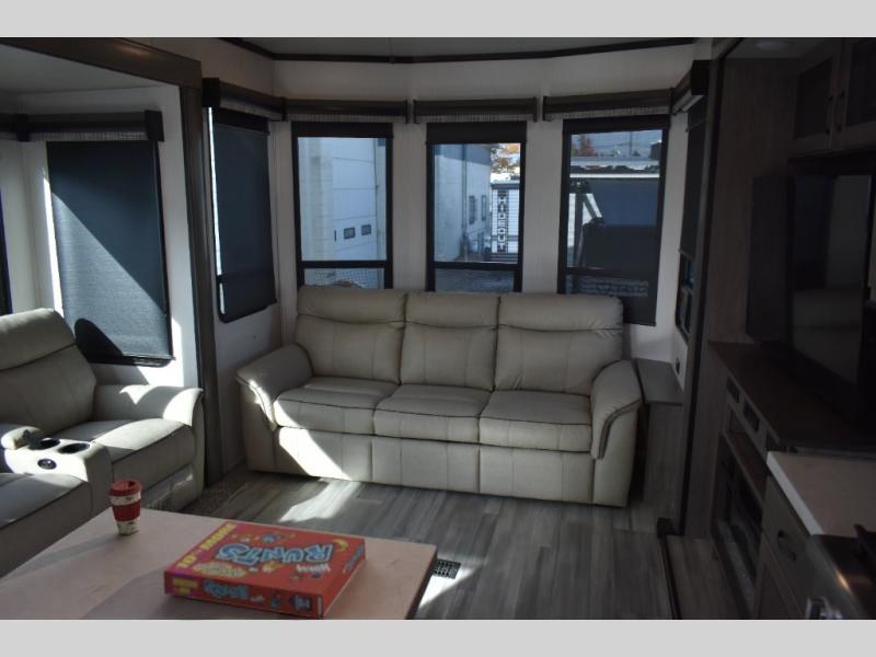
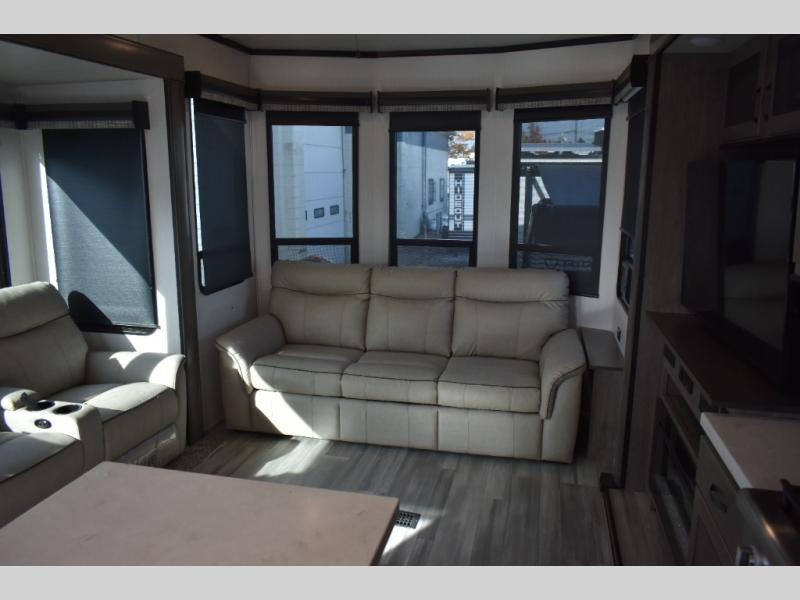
- snack box [162,519,367,621]
- coffee cup [107,479,143,535]
